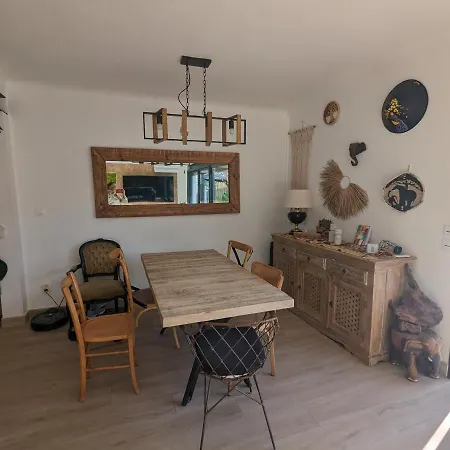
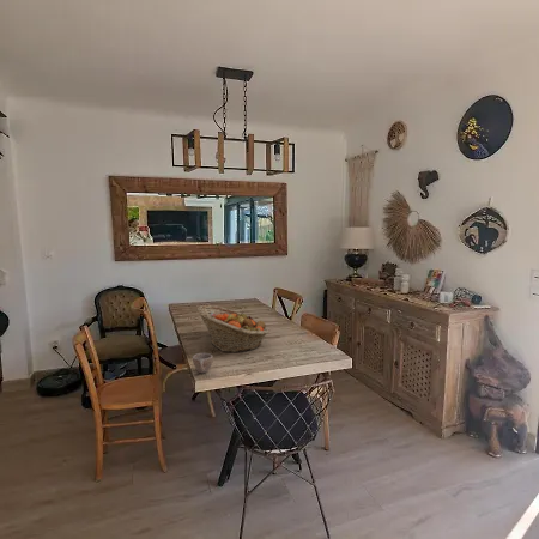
+ fruit basket [196,304,271,353]
+ cup [192,352,214,374]
